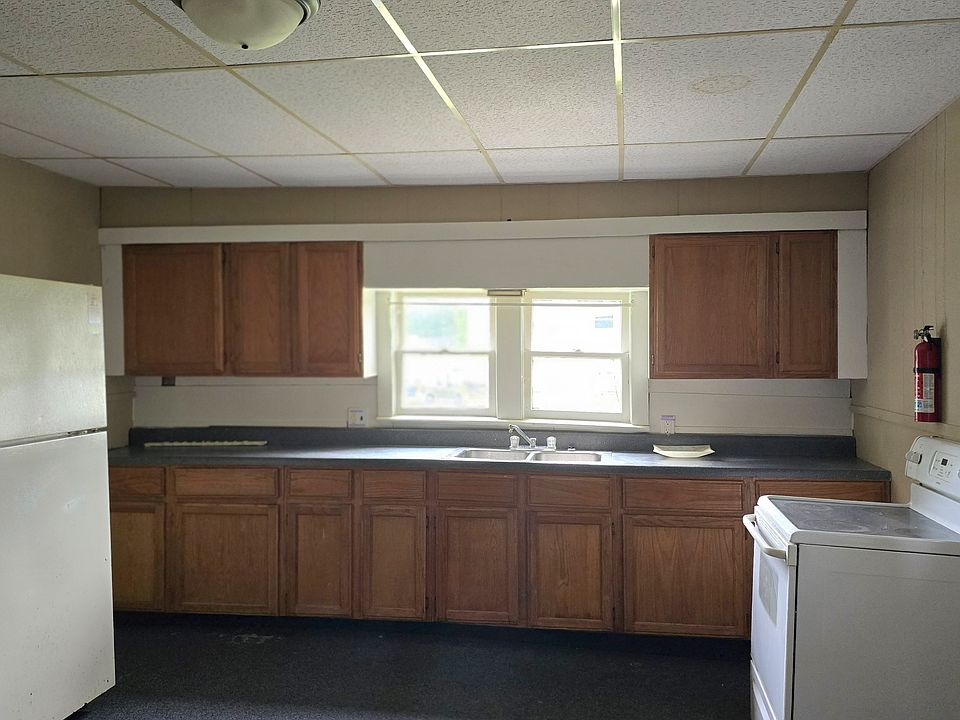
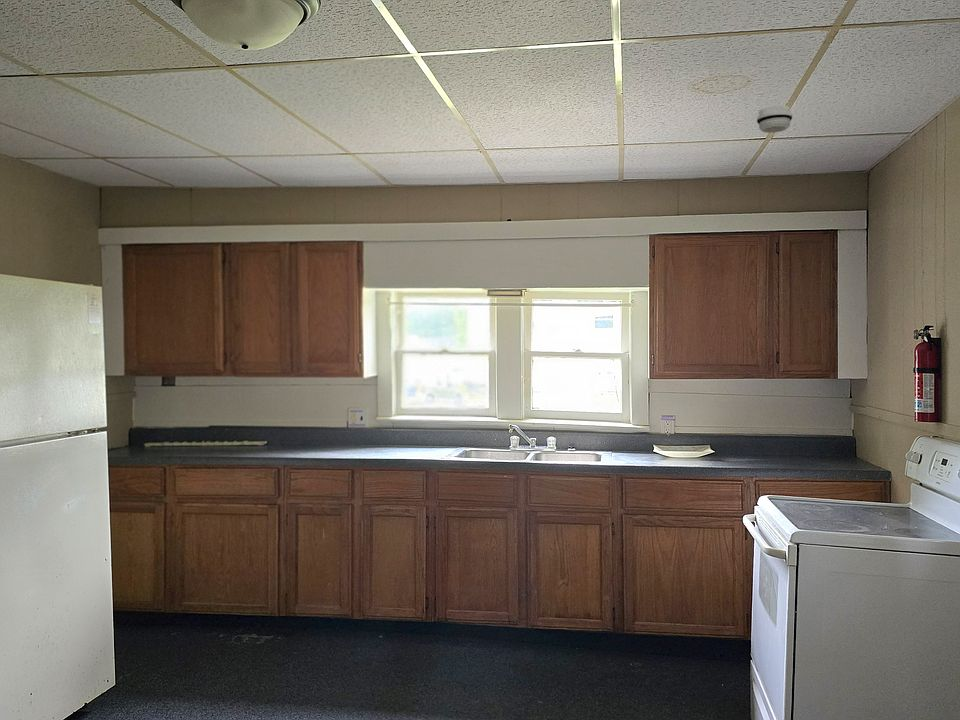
+ smoke detector [756,105,793,134]
